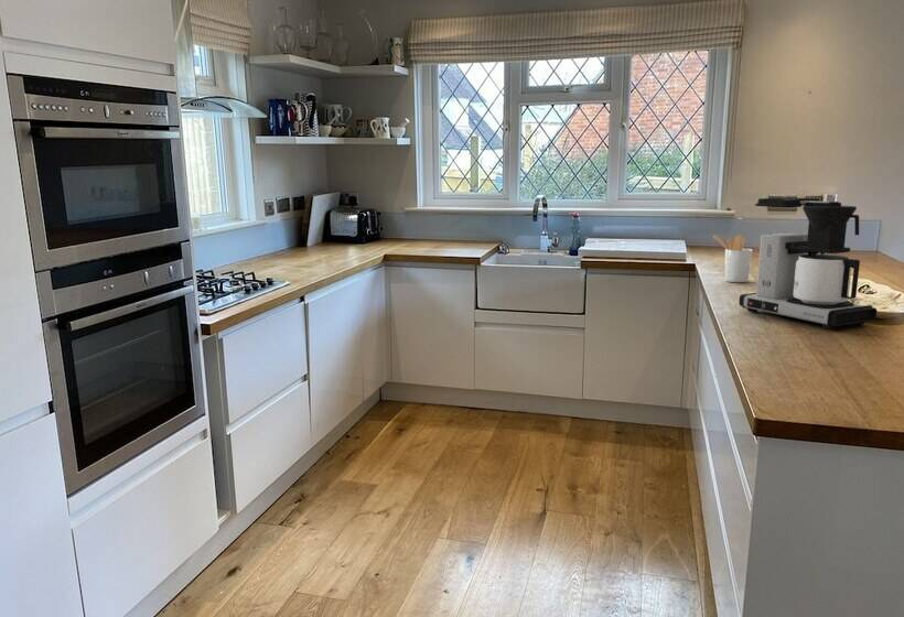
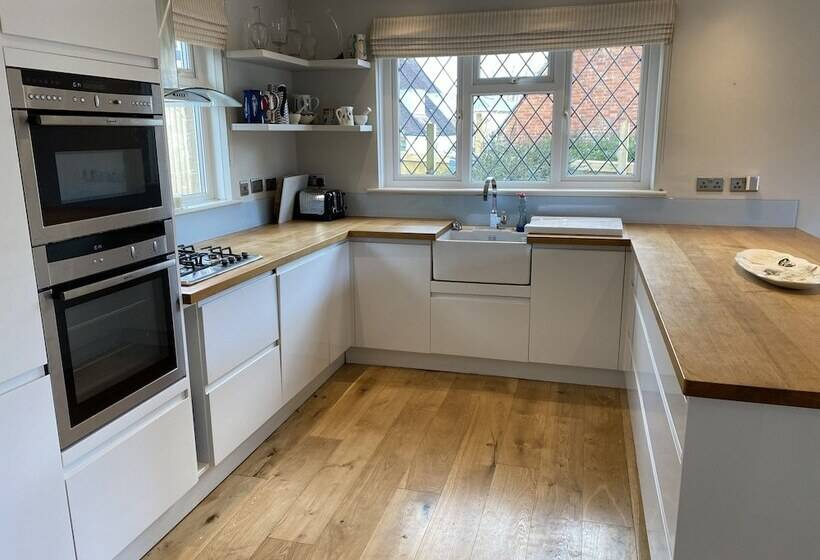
- coffee maker [738,197,878,331]
- utensil holder [712,234,754,283]
